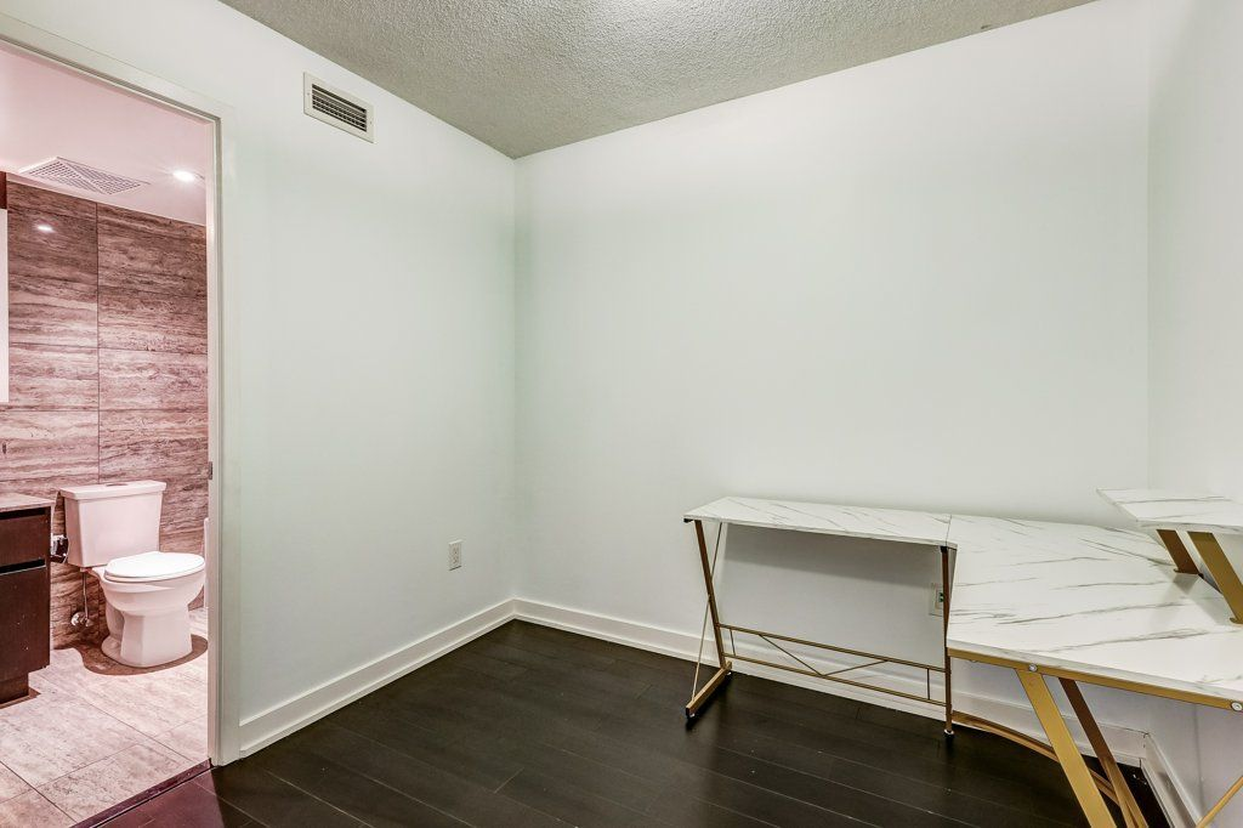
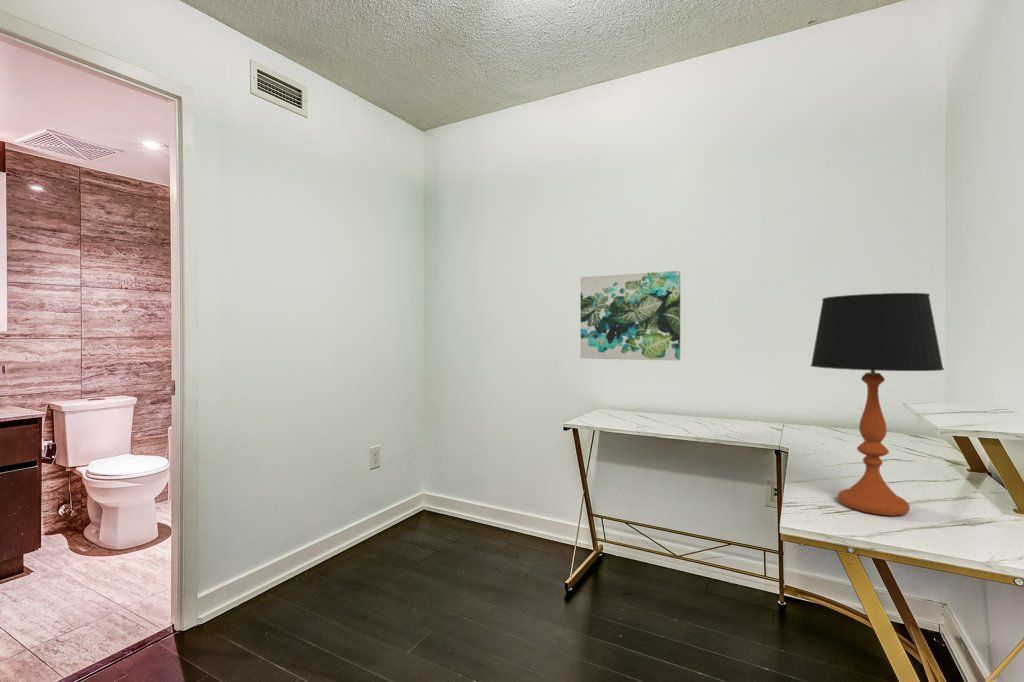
+ table lamp [810,292,945,517]
+ wall art [580,270,681,361]
